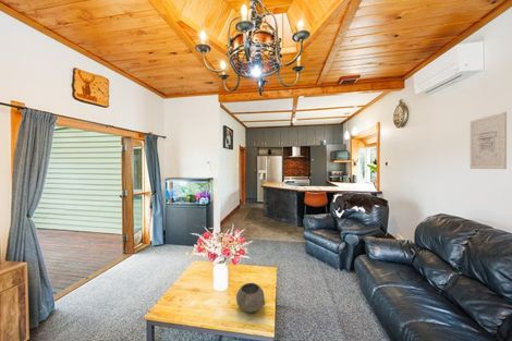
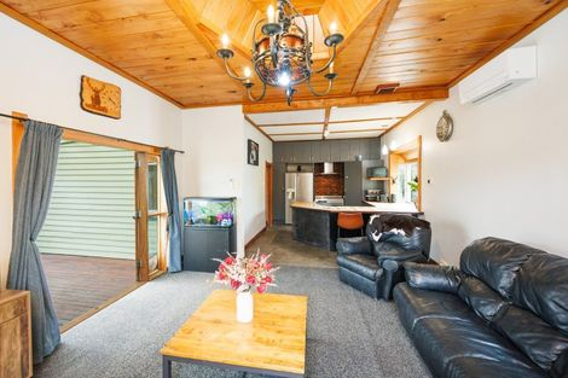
- bowl [235,282,266,314]
- wall art [470,111,508,170]
